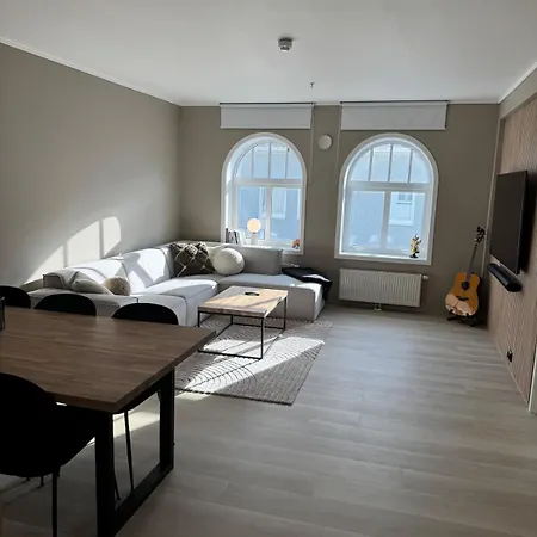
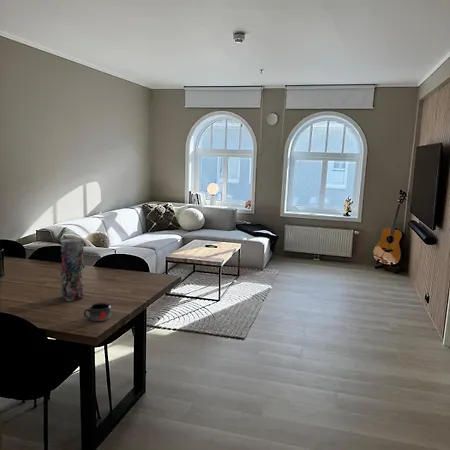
+ mug [83,302,112,322]
+ vase [59,237,87,302]
